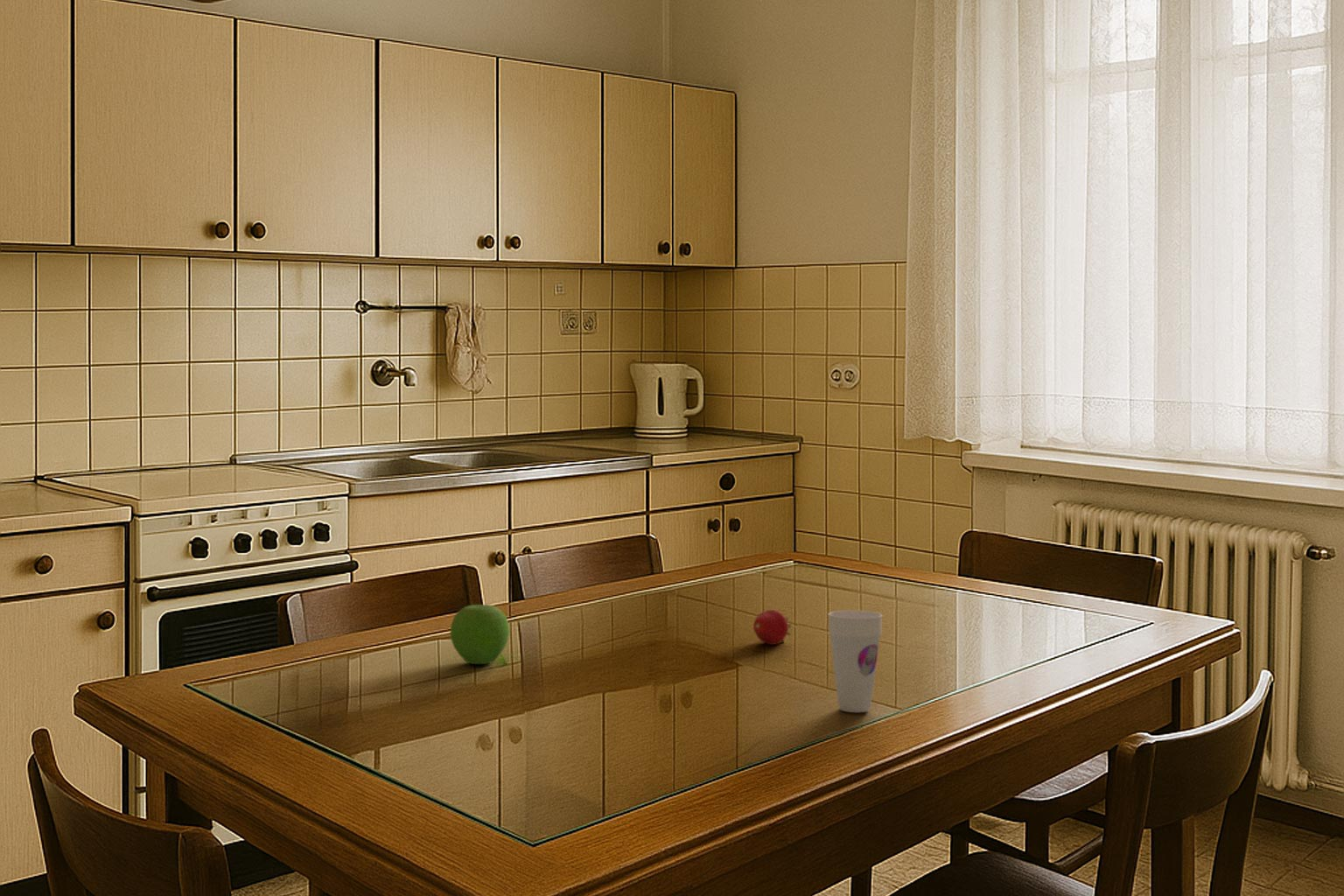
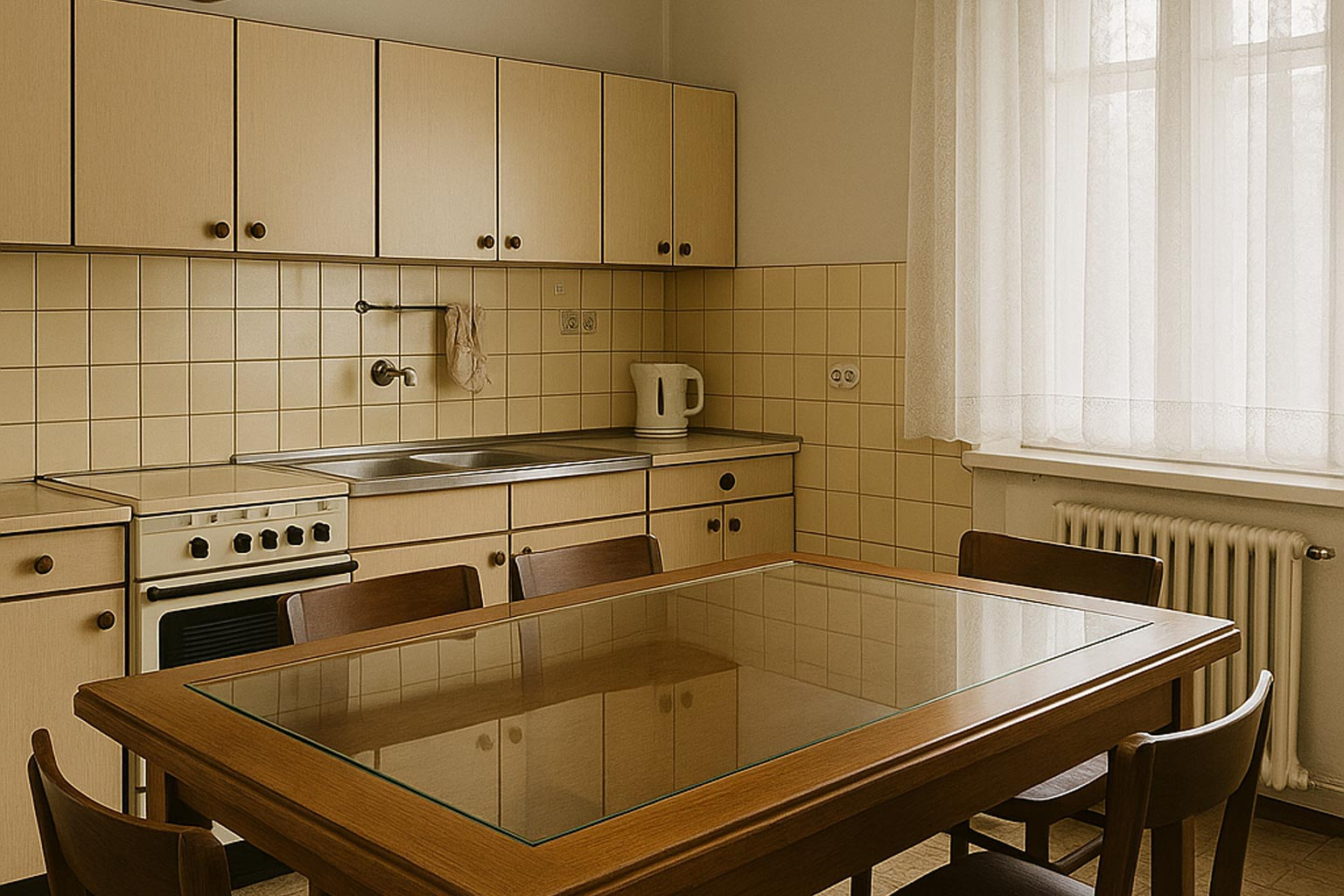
- cup [827,610,884,713]
- fruit [753,609,793,646]
- fruit [449,604,510,665]
